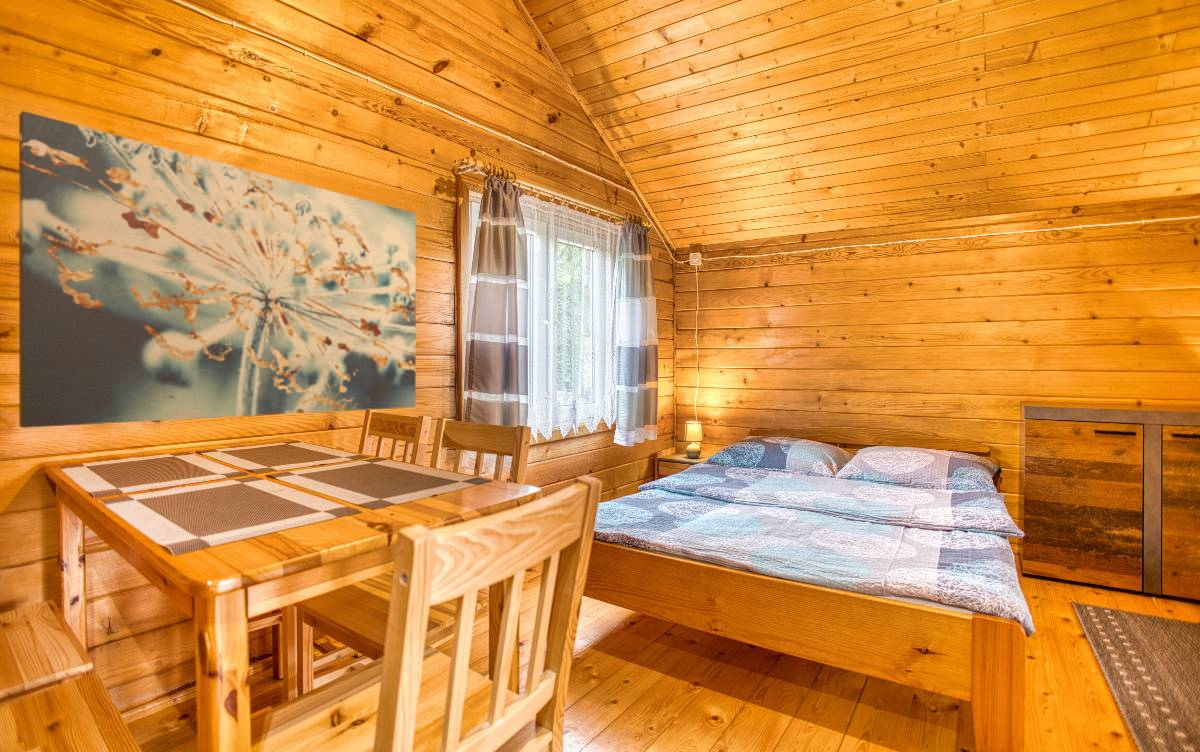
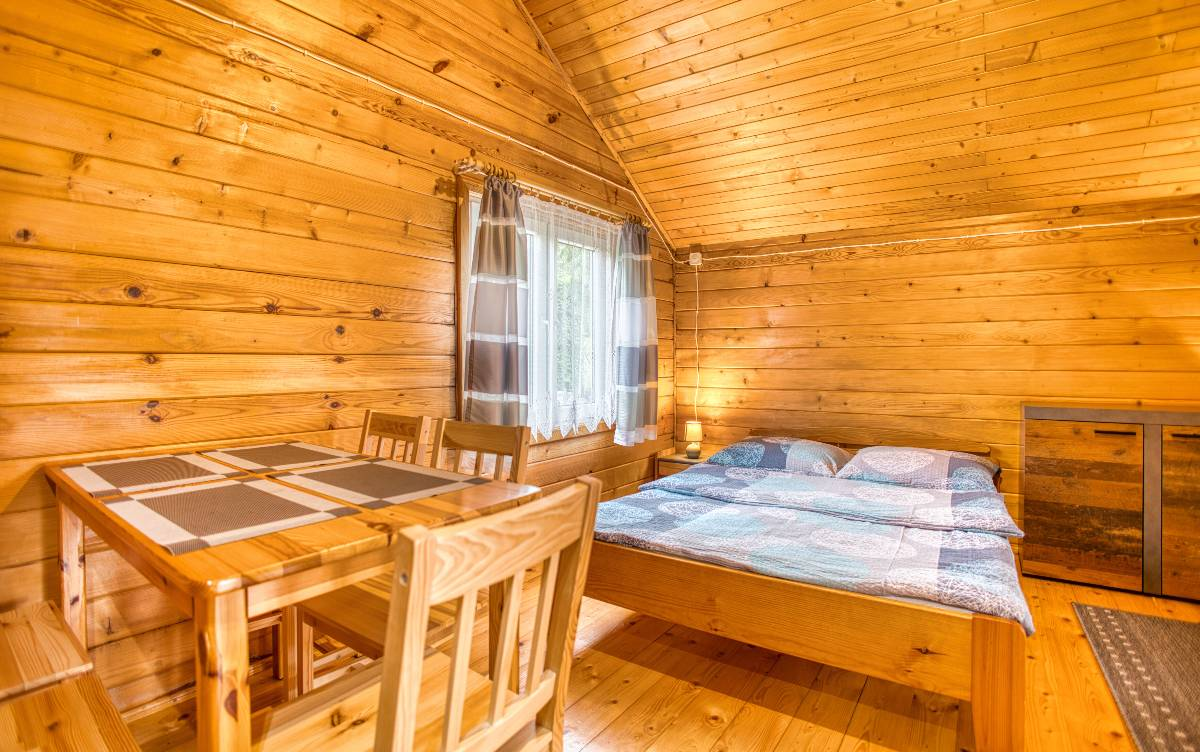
- wall art [18,110,417,429]
